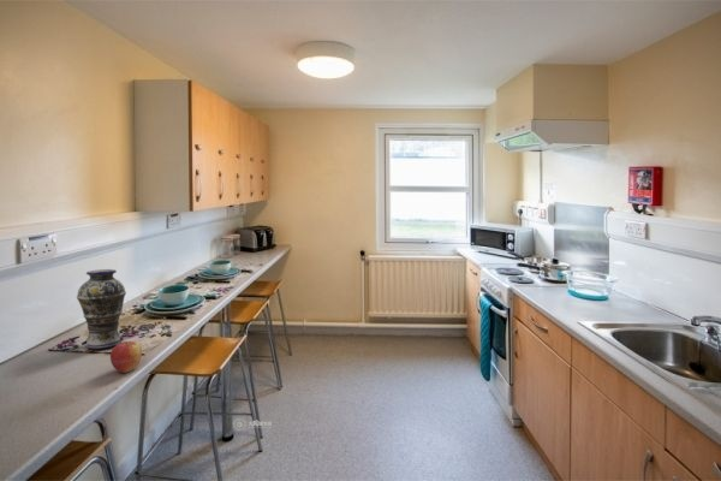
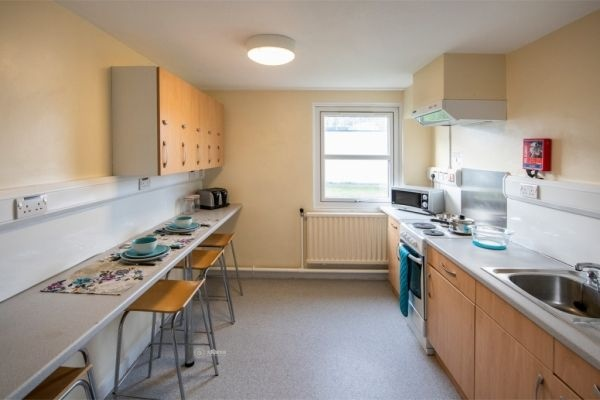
- apple [109,340,143,374]
- vase [76,268,127,350]
